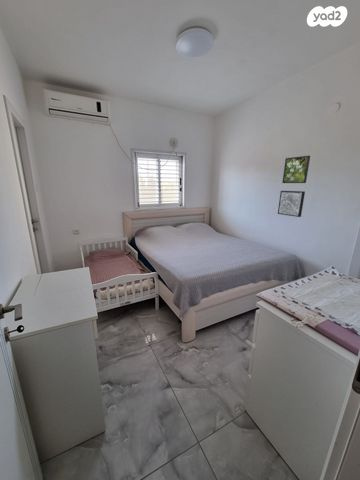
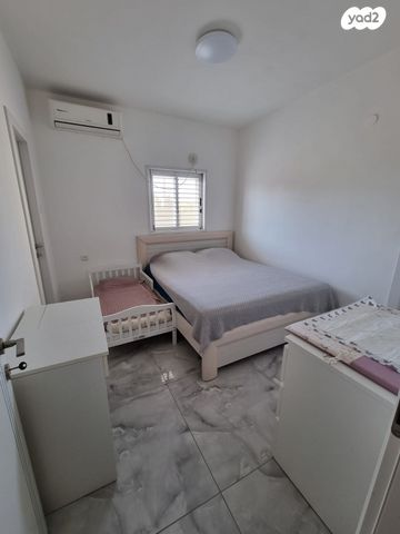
- wall art [277,190,306,218]
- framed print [281,155,311,184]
